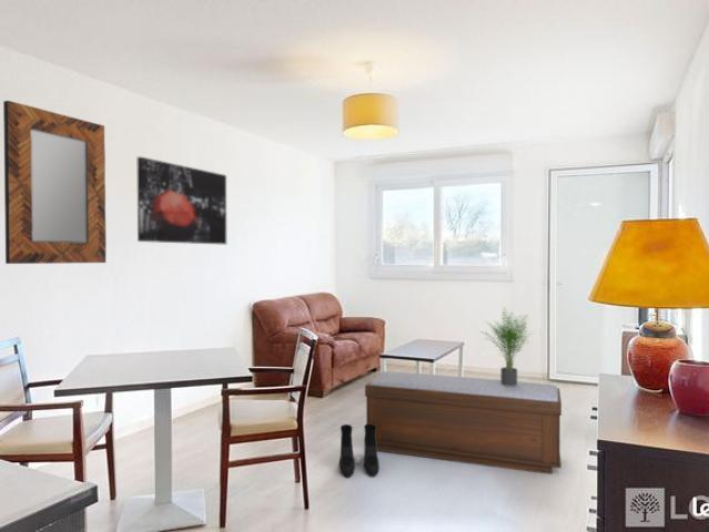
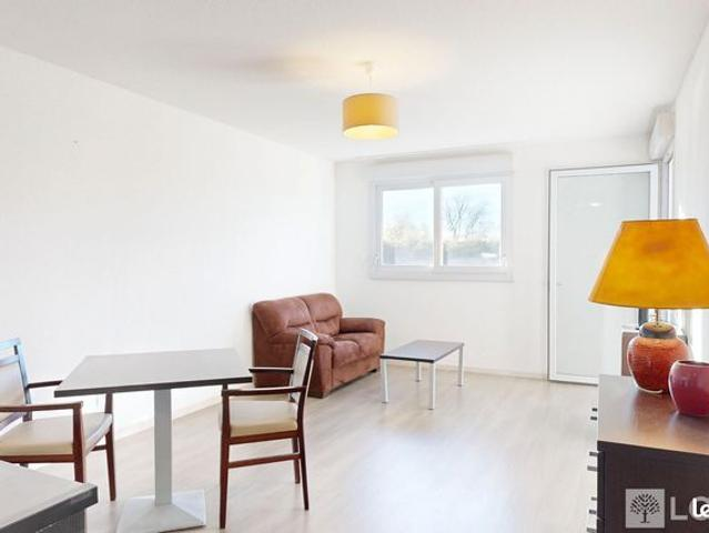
- bench [364,370,563,475]
- potted plant [476,306,534,387]
- boots [338,423,381,479]
- home mirror [2,100,108,265]
- wall art [135,155,227,246]
